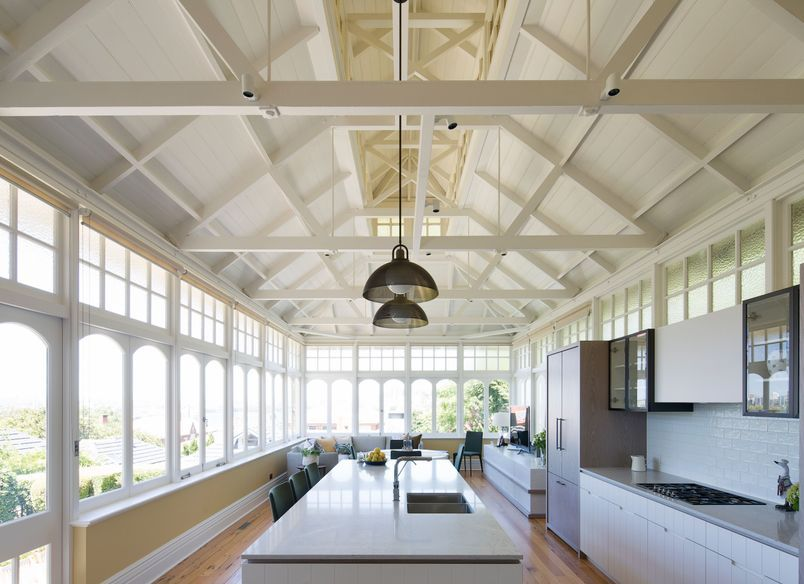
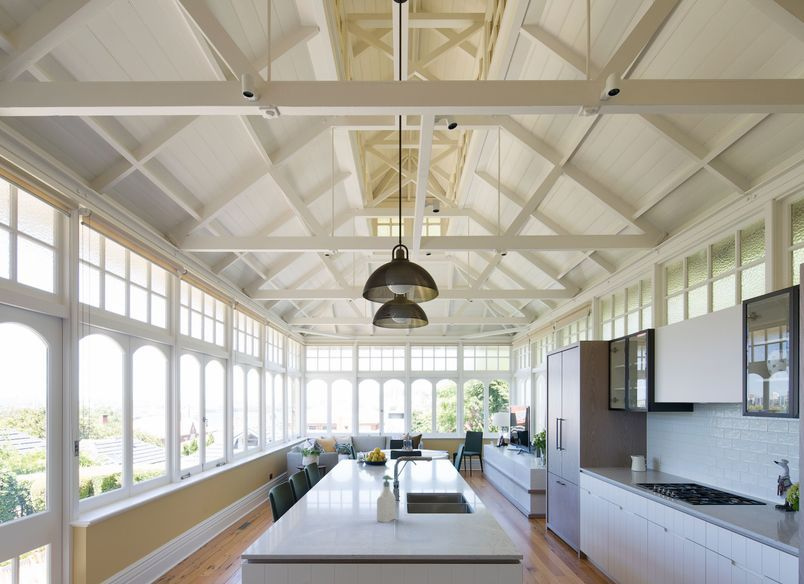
+ soap bottle [376,474,397,524]
